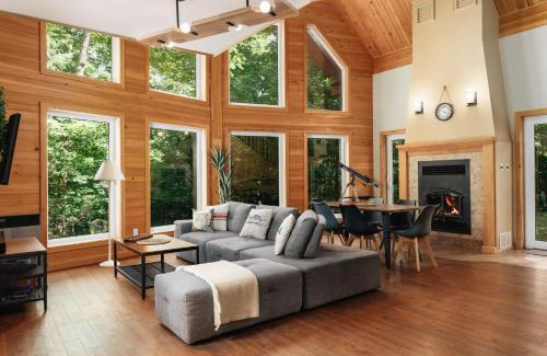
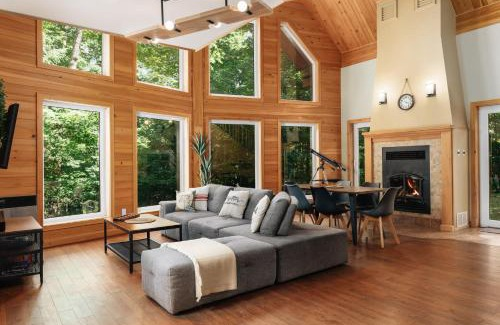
- floor lamp [93,161,126,268]
